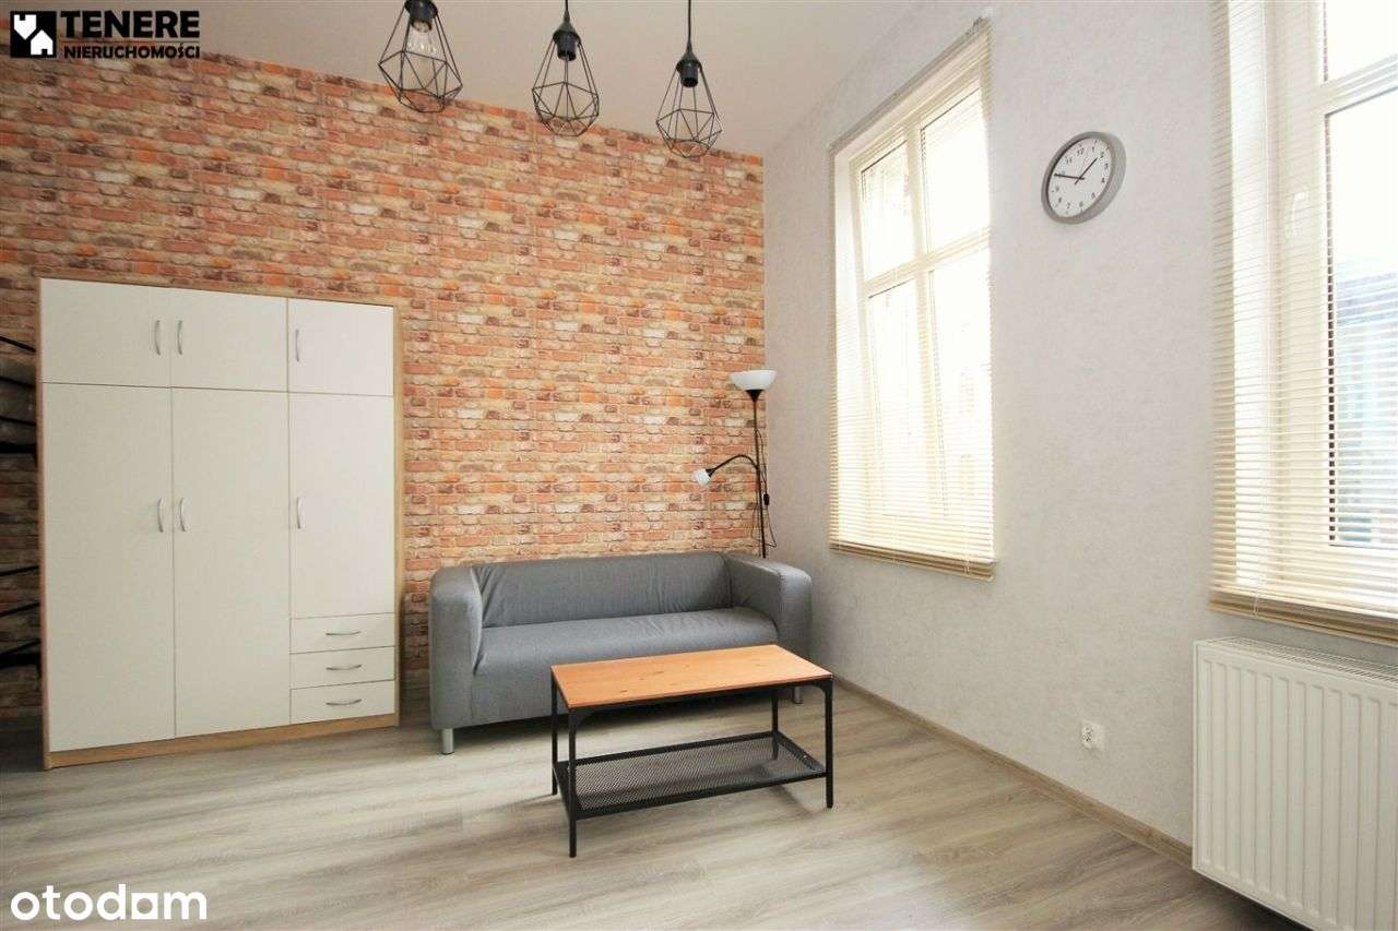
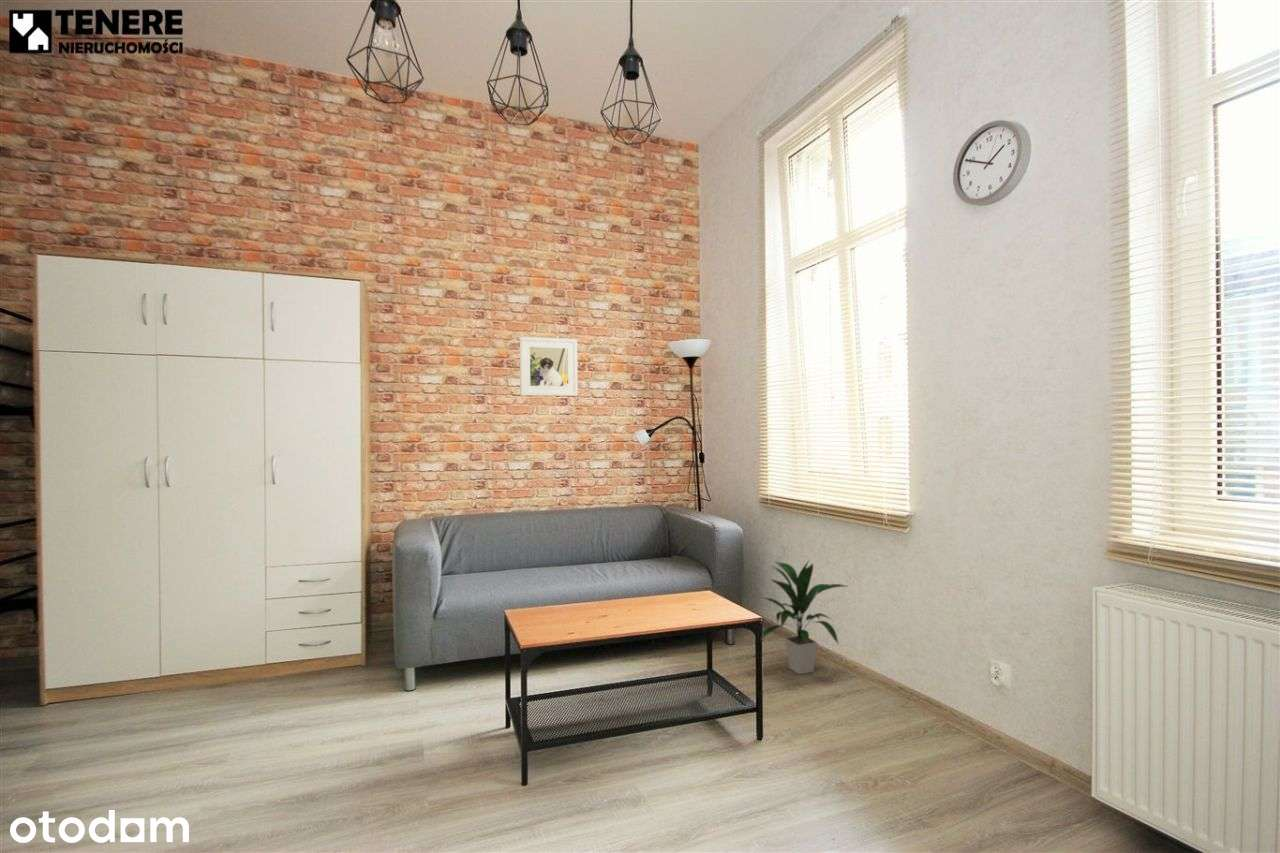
+ indoor plant [753,557,848,675]
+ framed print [519,336,579,397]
